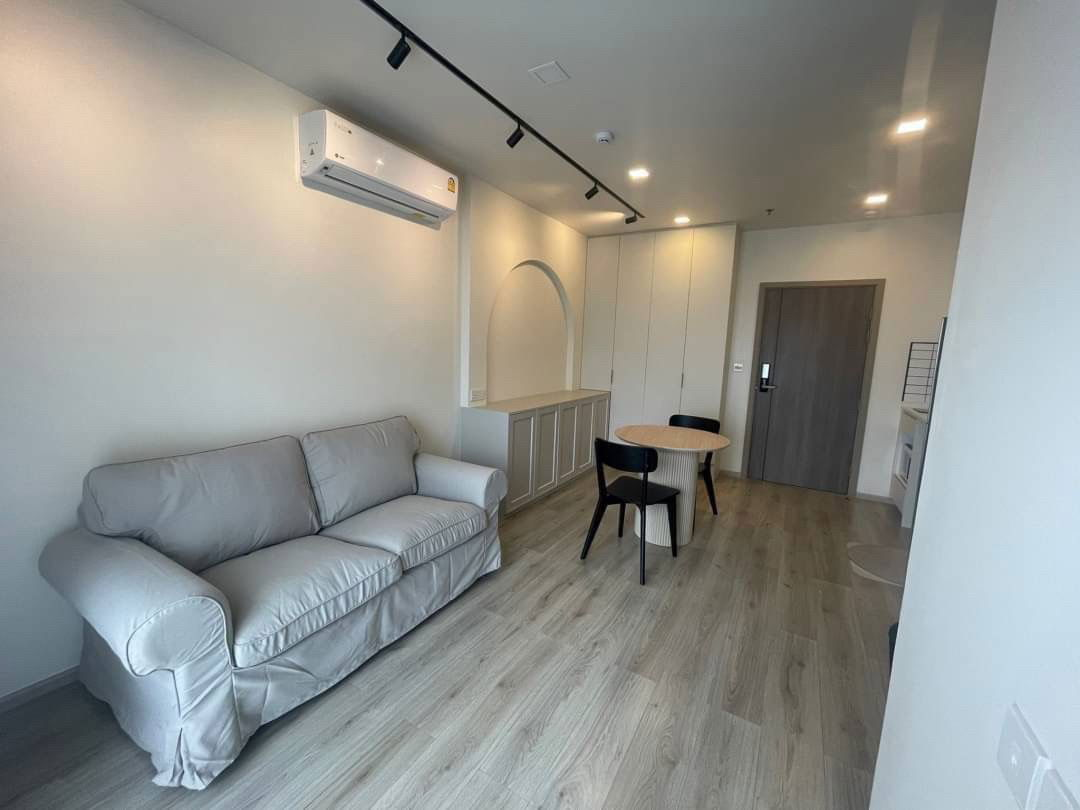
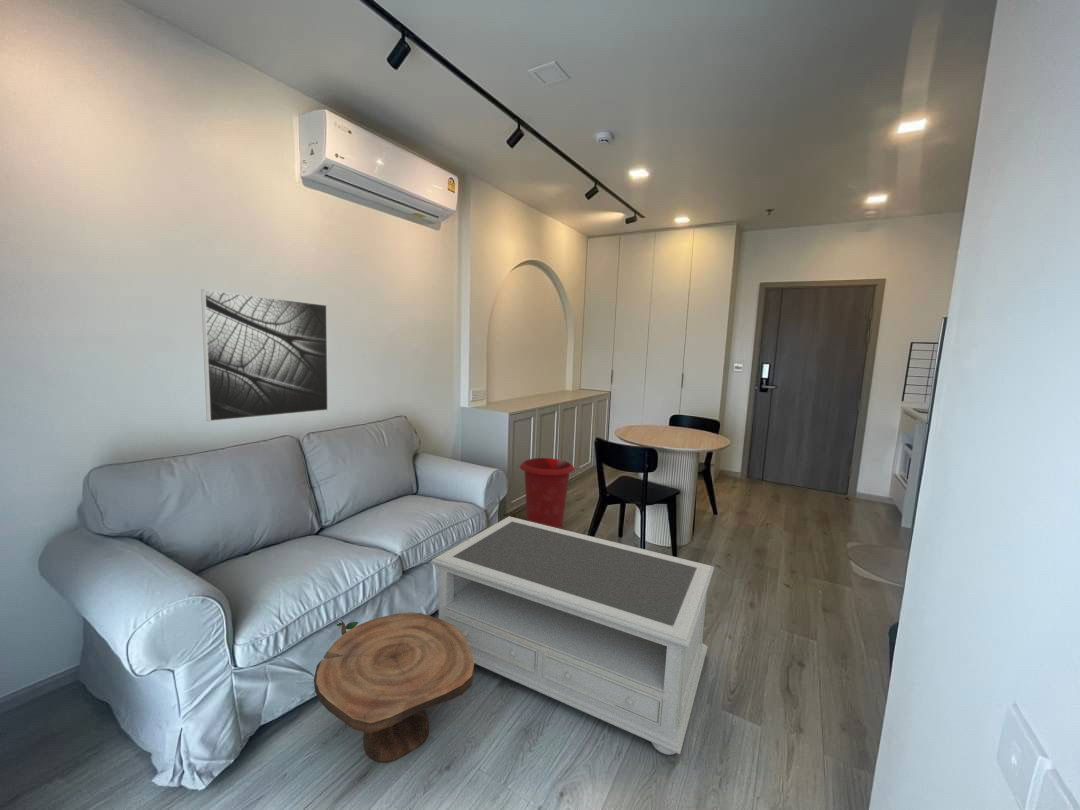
+ side table [313,611,475,763]
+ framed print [200,289,329,422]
+ waste bin [519,457,576,529]
+ coffee table [430,515,715,756]
